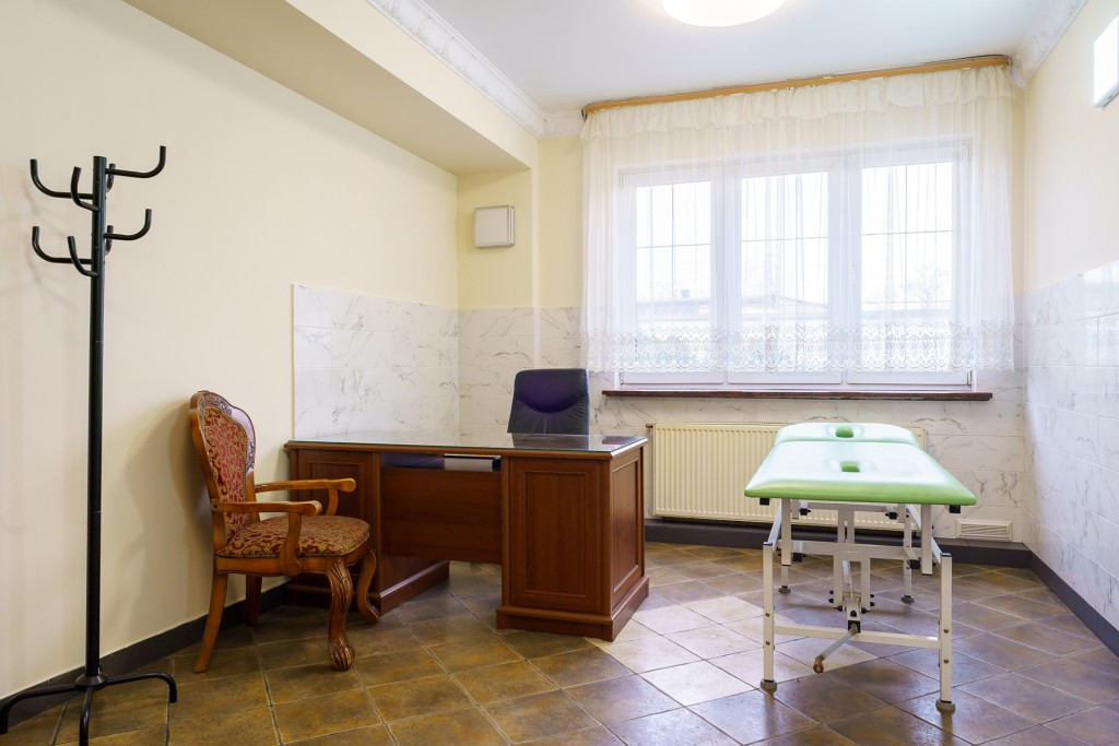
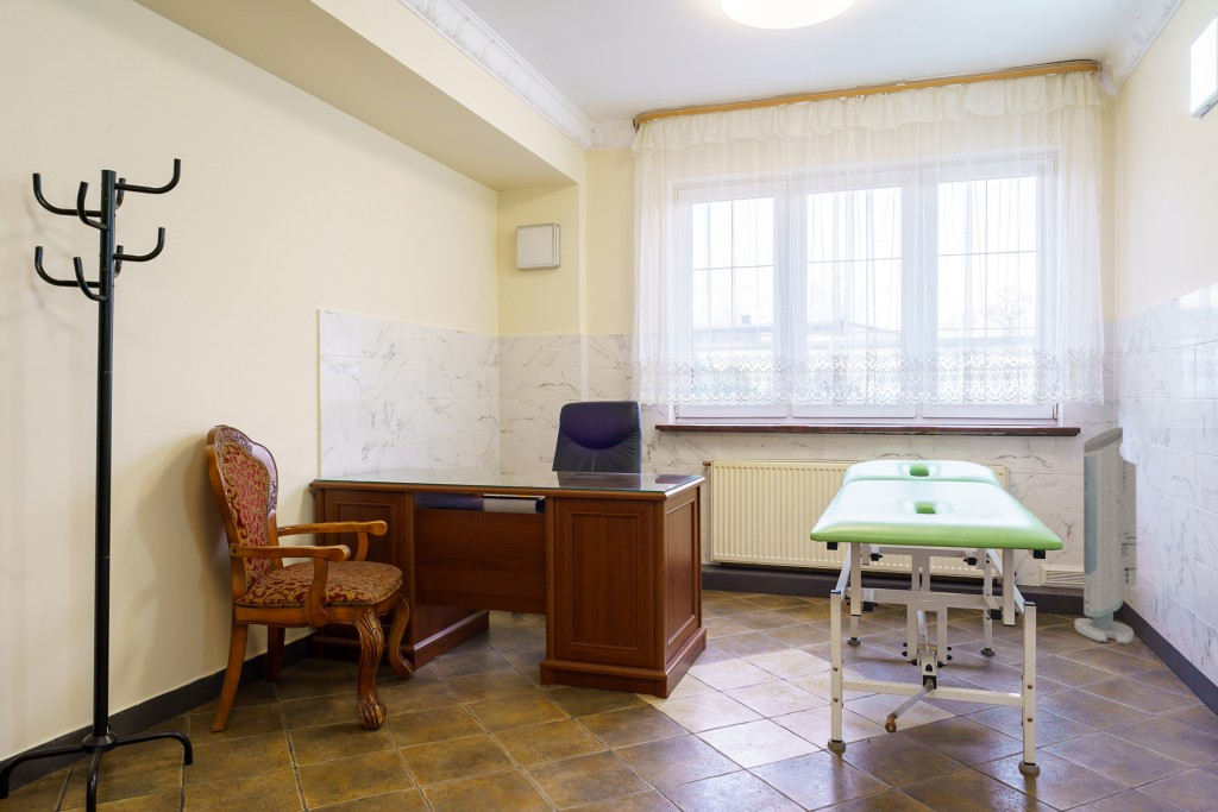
+ air purifier [1073,426,1137,646]
